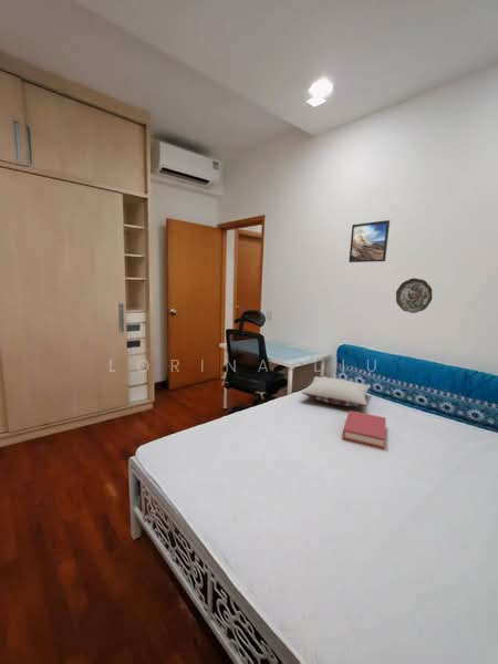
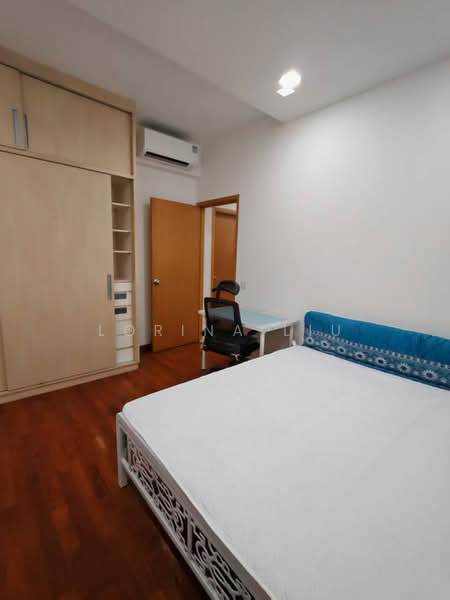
- pillow [300,375,372,407]
- decorative plate [395,277,433,314]
- hardback book [341,409,387,450]
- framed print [347,219,391,263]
